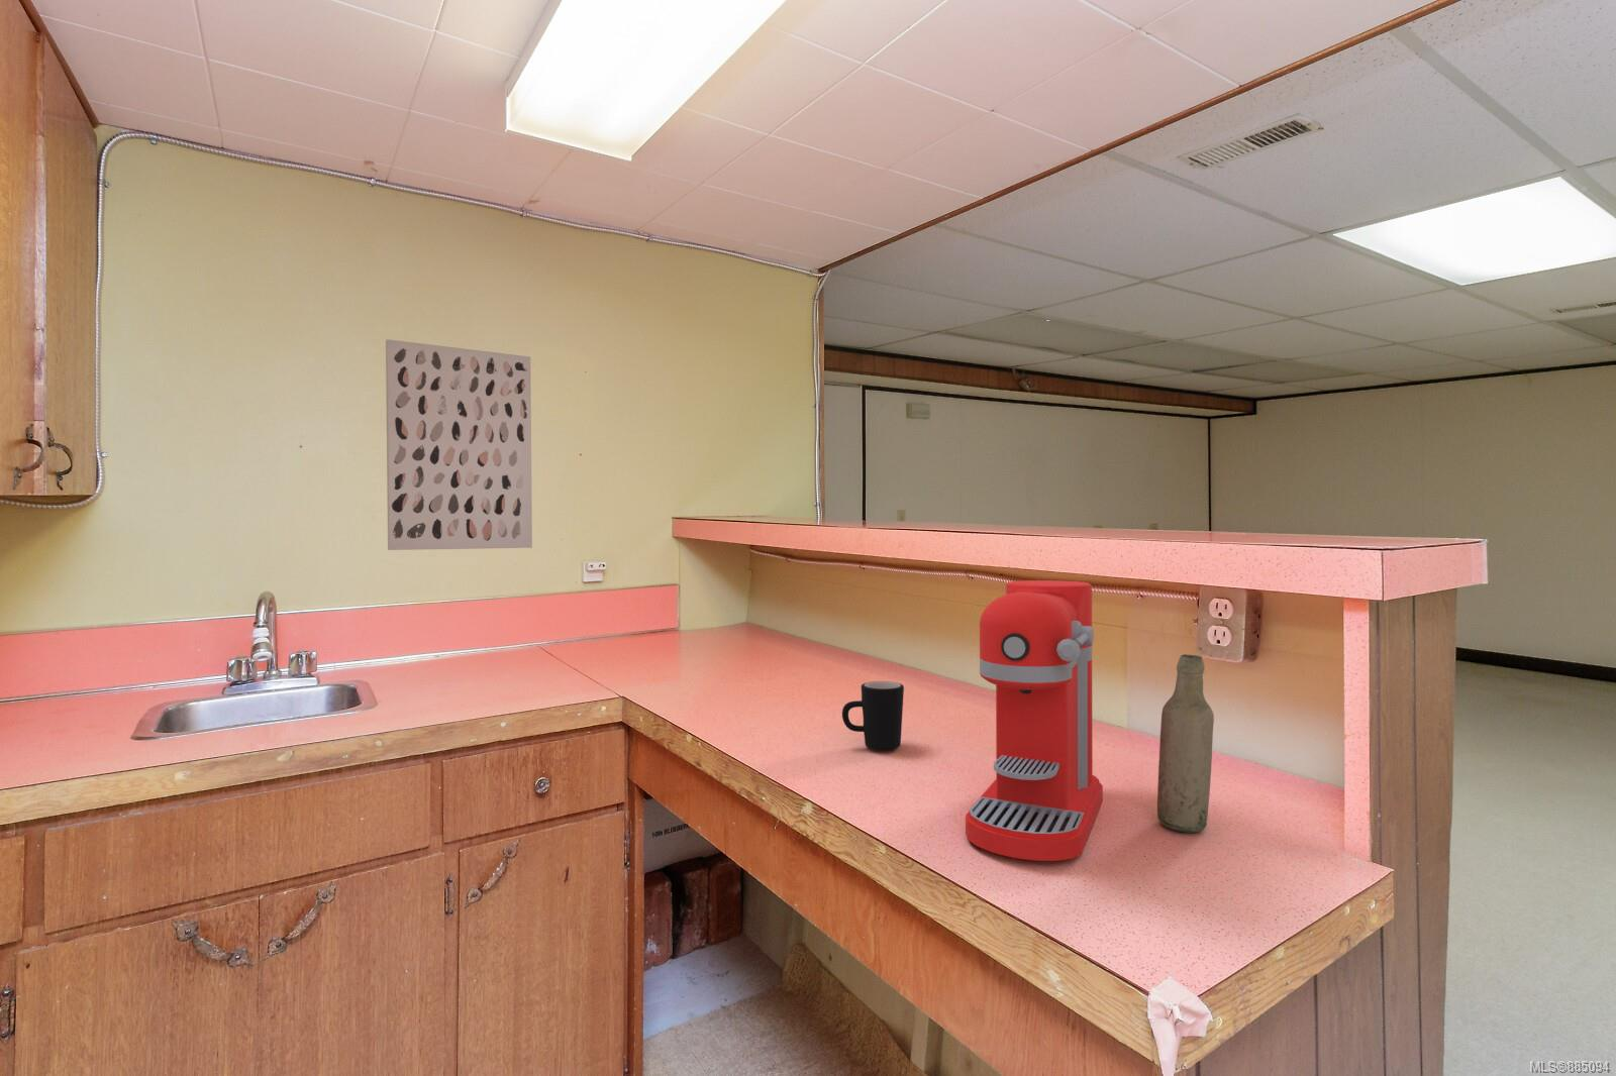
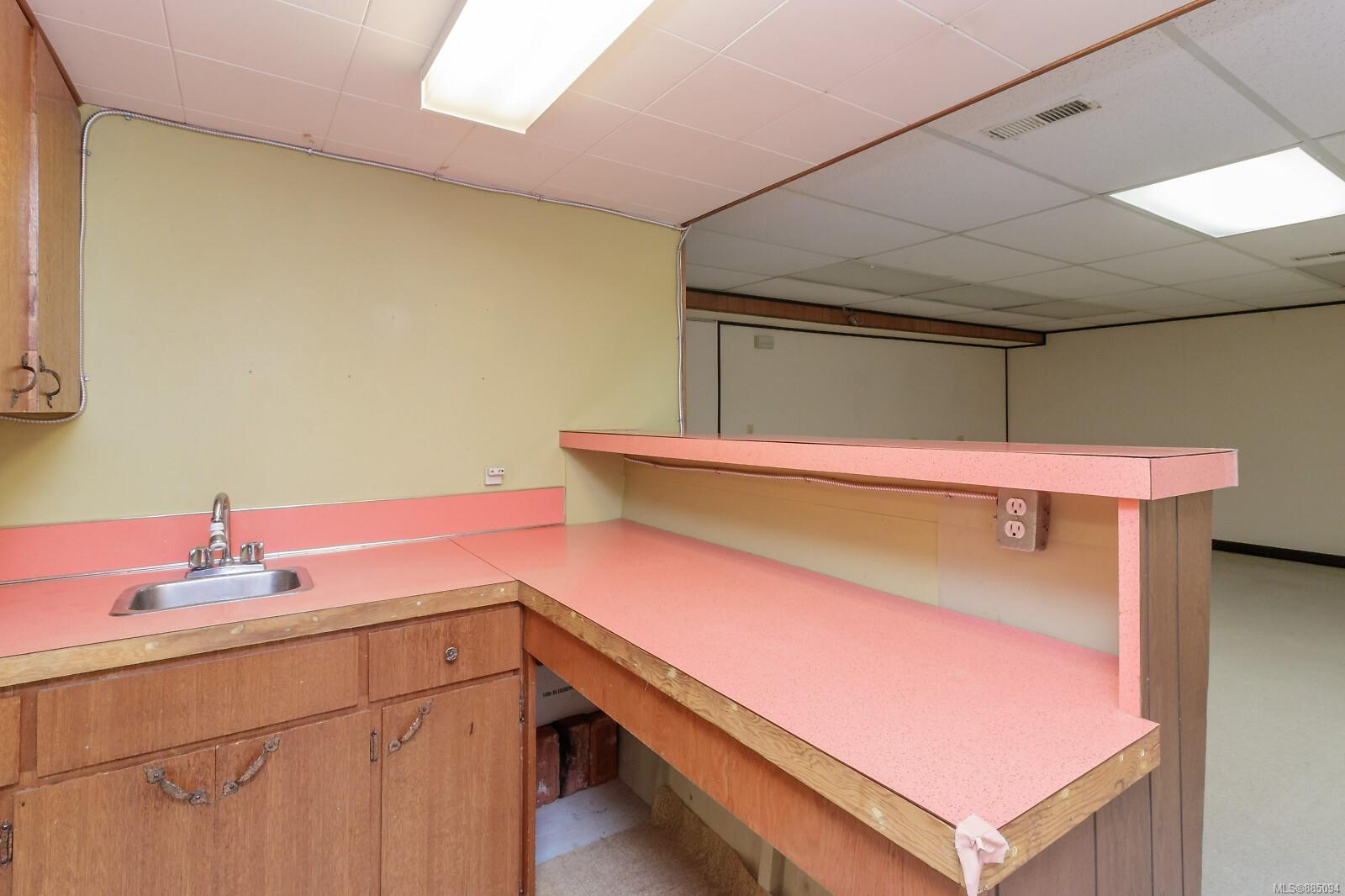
- bottle [1157,653,1215,833]
- wall art [384,339,533,551]
- mug [841,681,905,751]
- coffee maker [965,579,1104,862]
